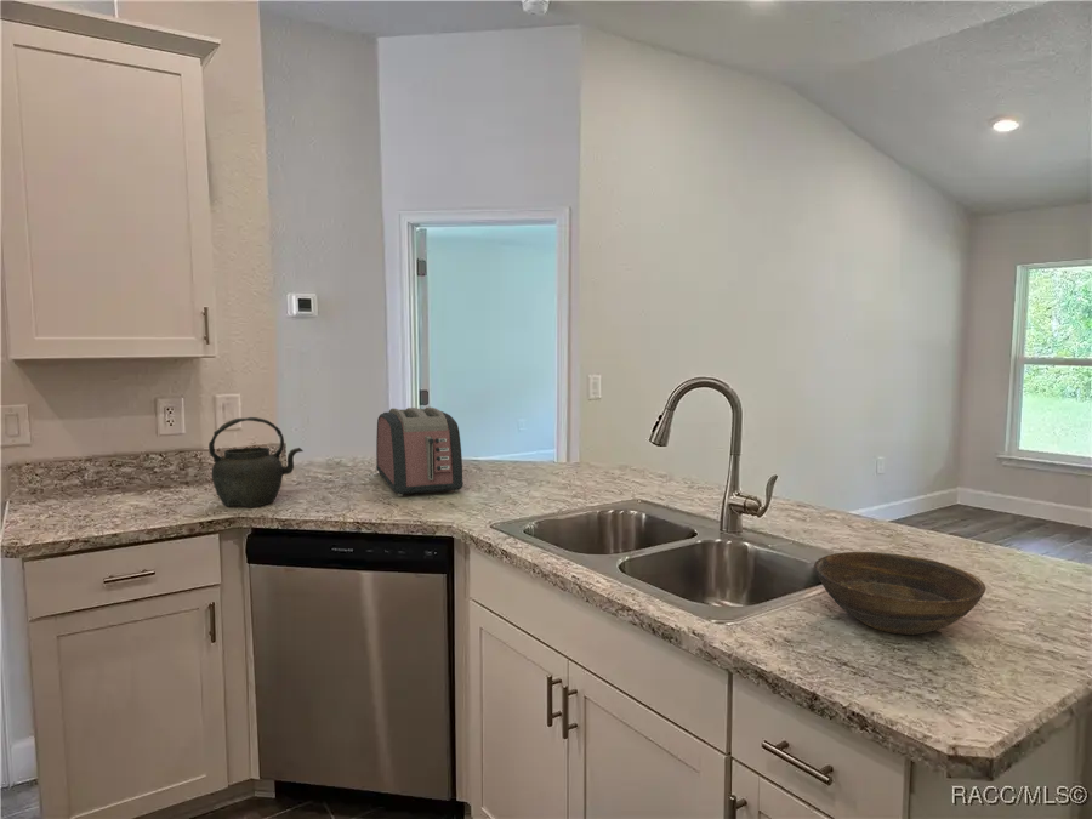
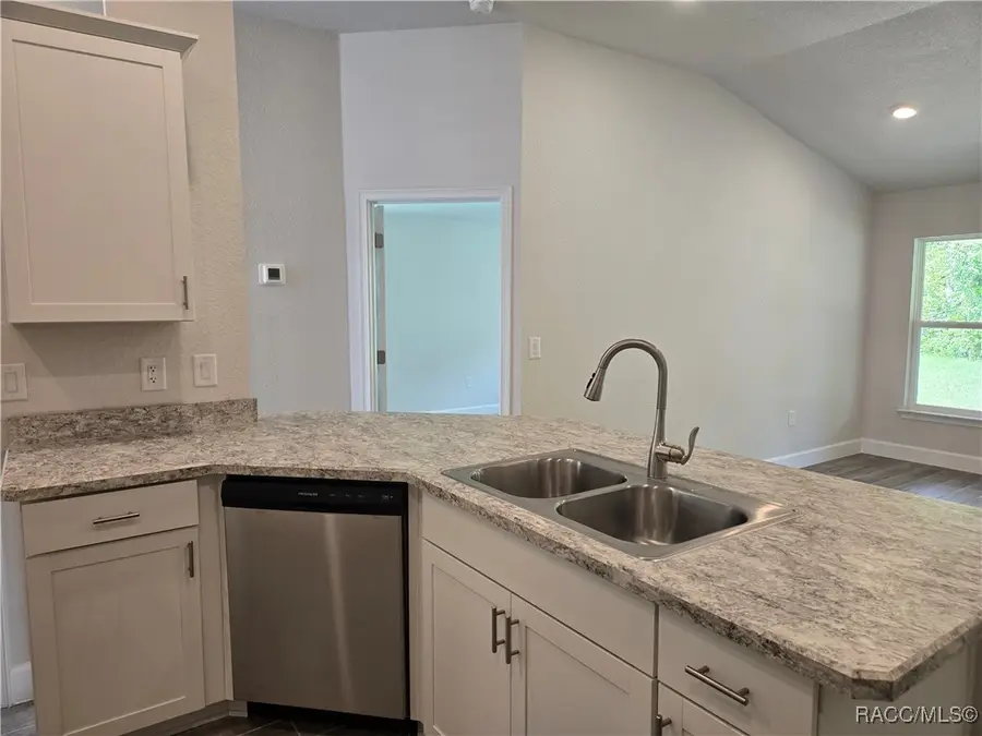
- bowl [813,551,988,636]
- toaster [375,406,465,497]
- kettle [207,416,305,508]
